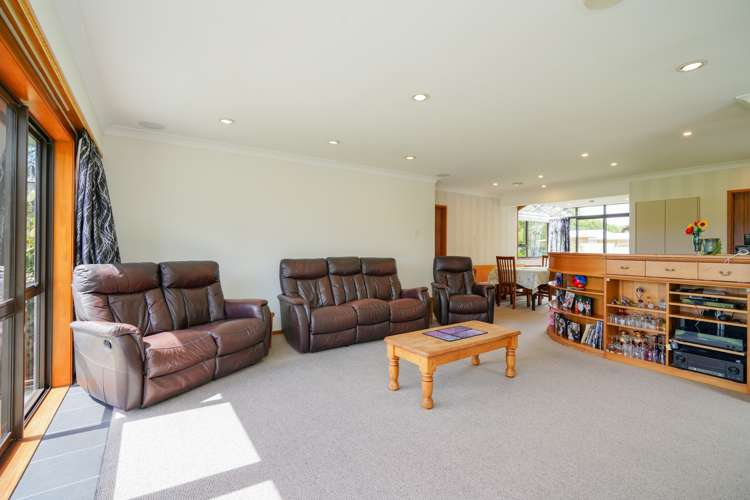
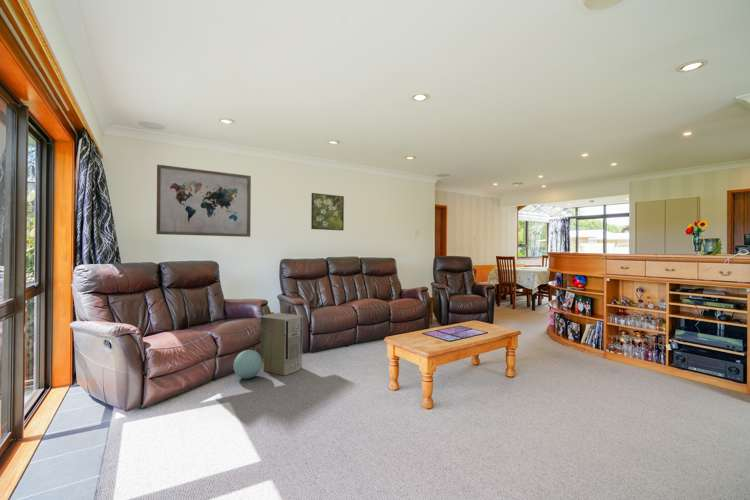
+ ball [232,349,263,380]
+ wall art [155,164,252,238]
+ air purifier [259,312,303,376]
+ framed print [310,192,345,231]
